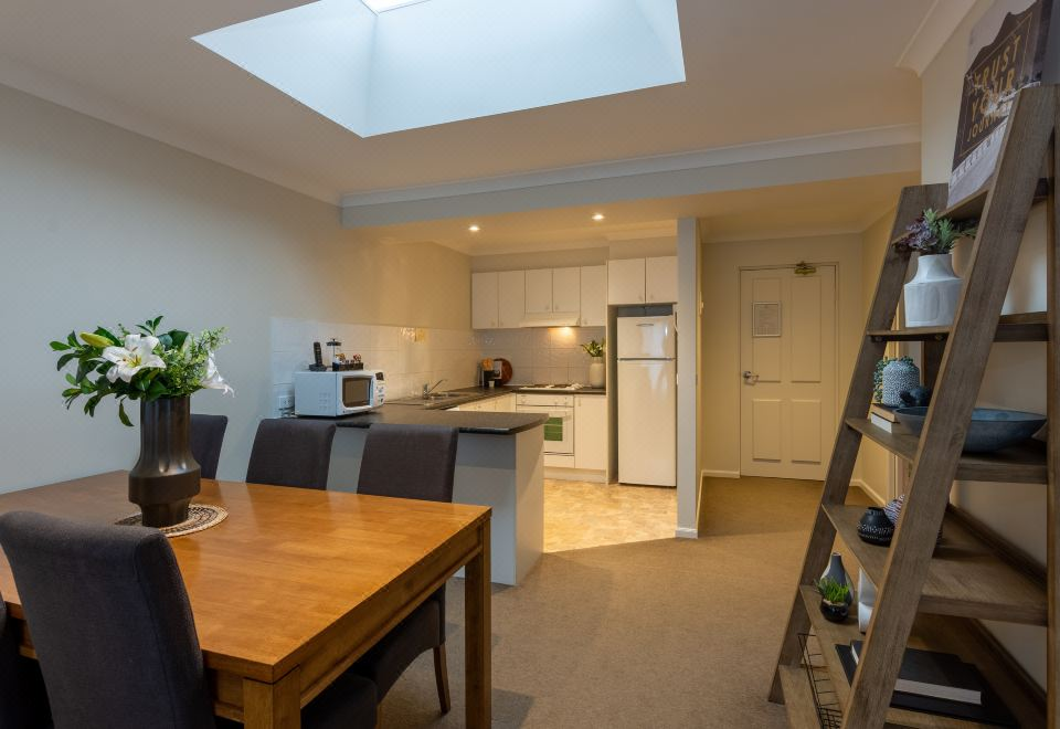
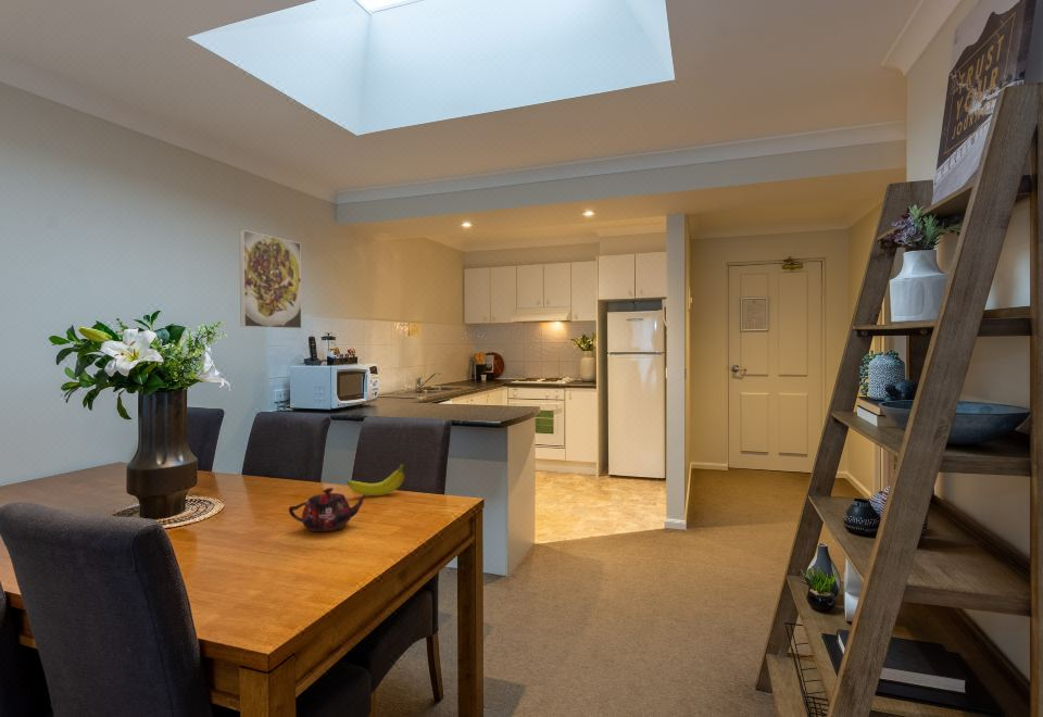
+ fruit [347,460,406,496]
+ teapot [288,487,369,532]
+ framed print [238,229,303,329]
